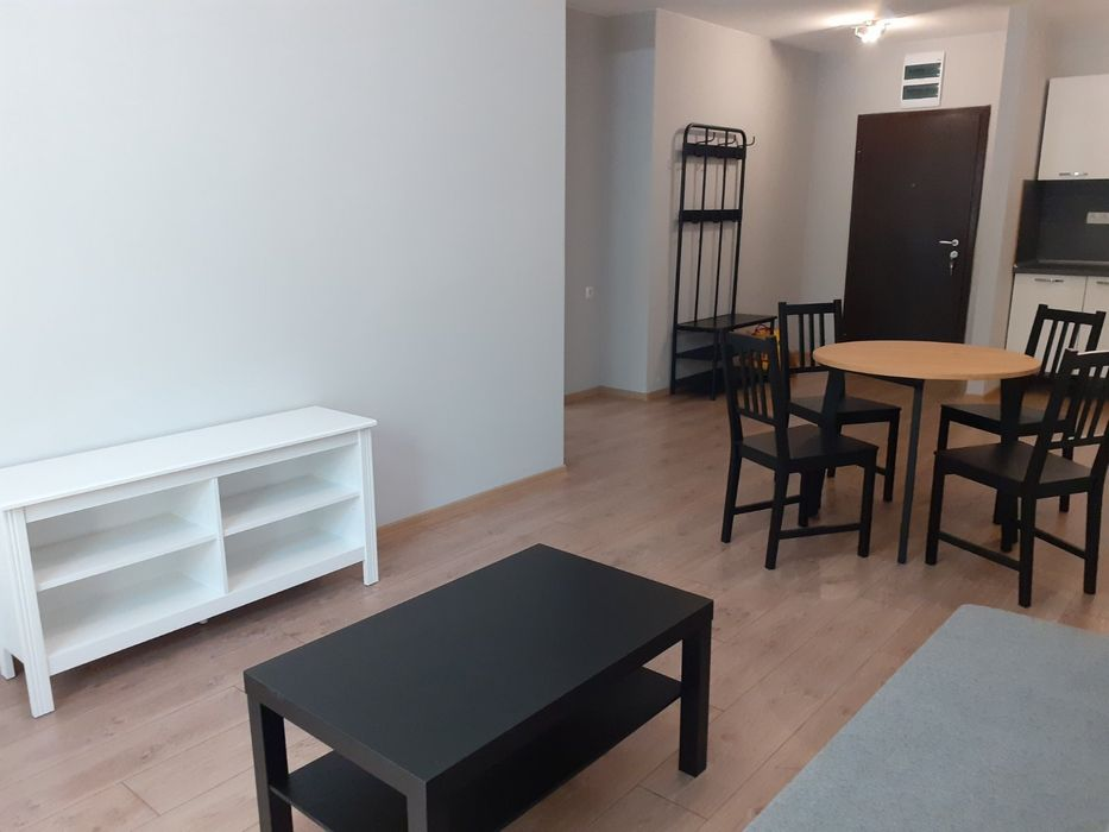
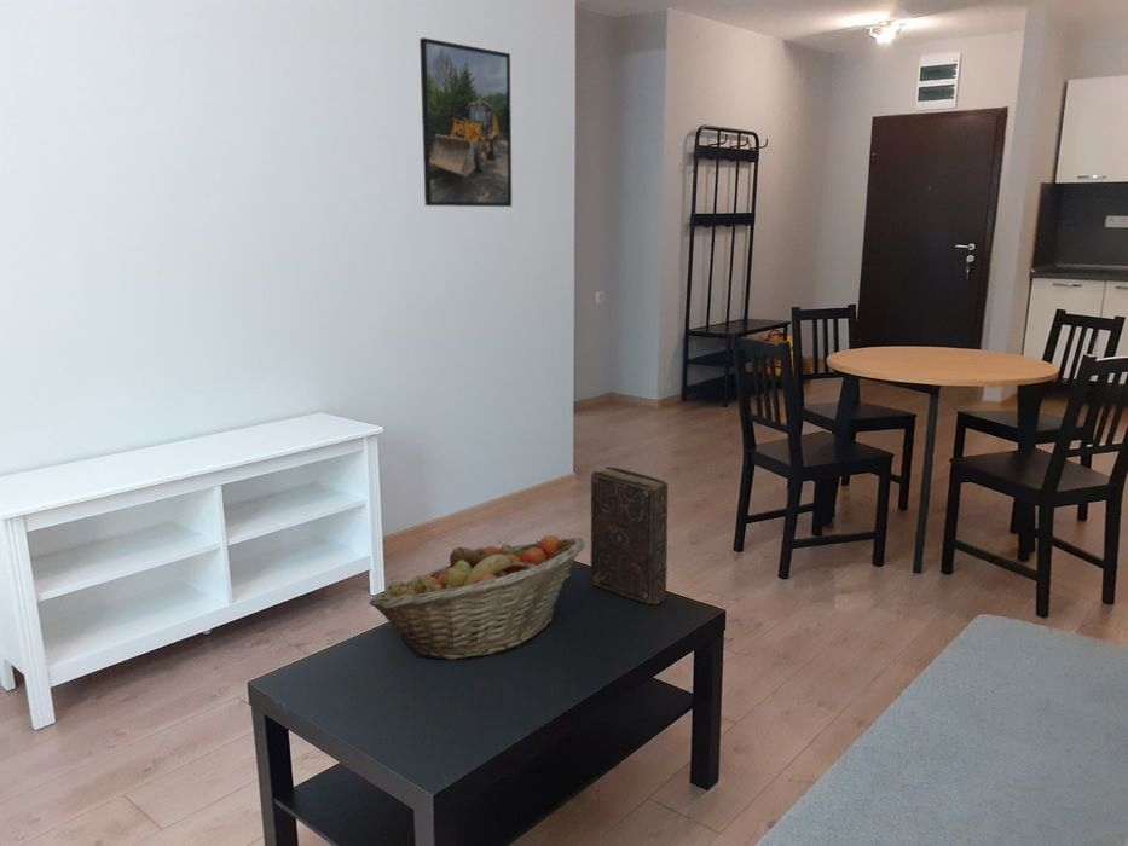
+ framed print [418,36,513,208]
+ book [589,465,670,605]
+ fruit basket [368,534,586,661]
